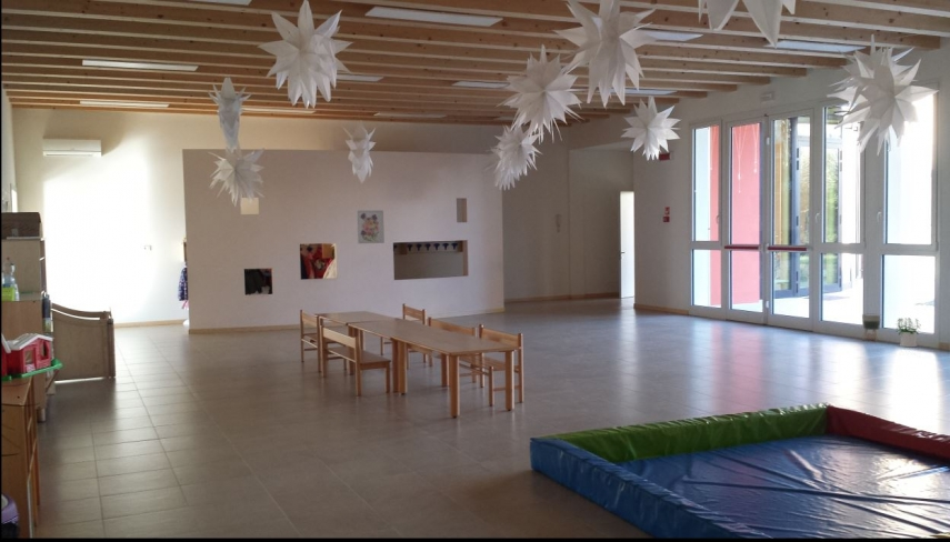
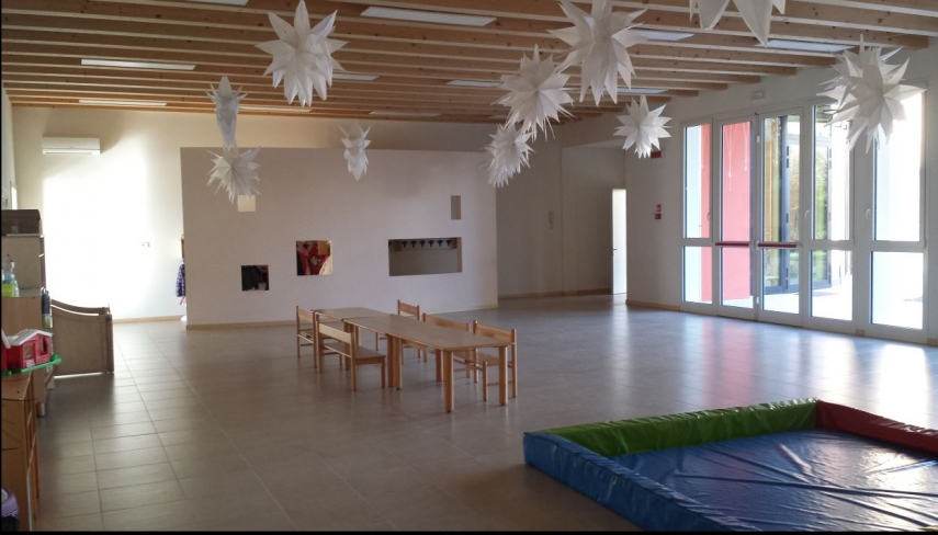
- wall art [356,209,386,244]
- potted plant [894,317,922,348]
- planter [861,313,881,342]
